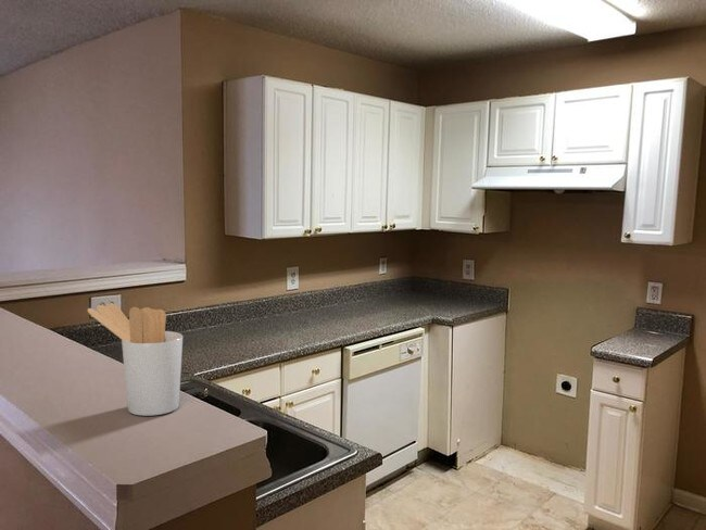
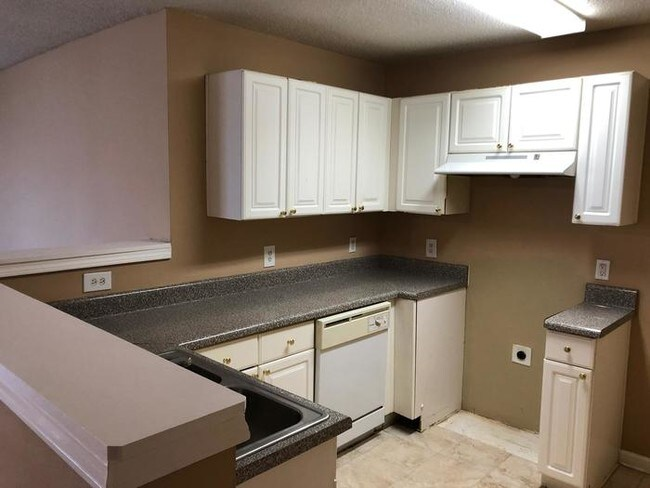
- utensil holder [87,302,184,417]
